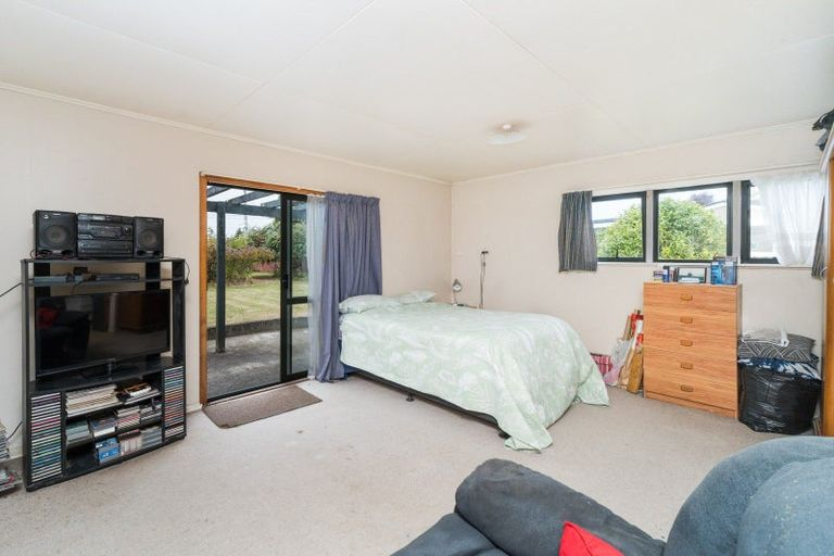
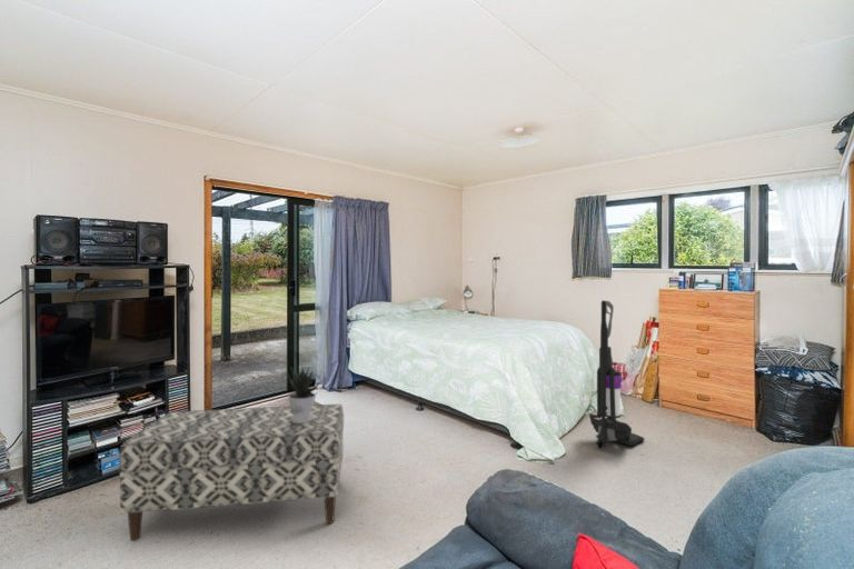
+ vacuum cleaner [588,299,645,450]
+ bench [118,403,345,542]
+ potted plant [286,365,325,423]
